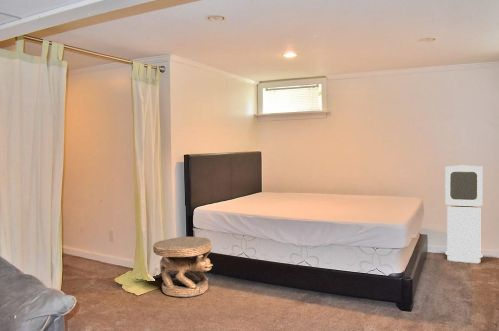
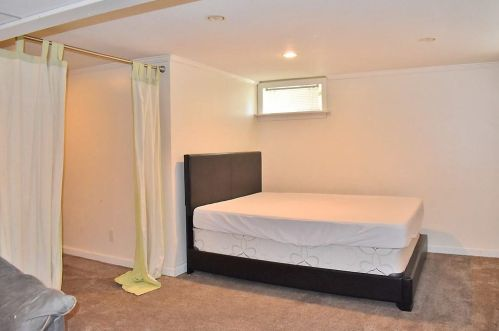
- air purifier [444,165,484,264]
- carved stool [152,236,214,298]
